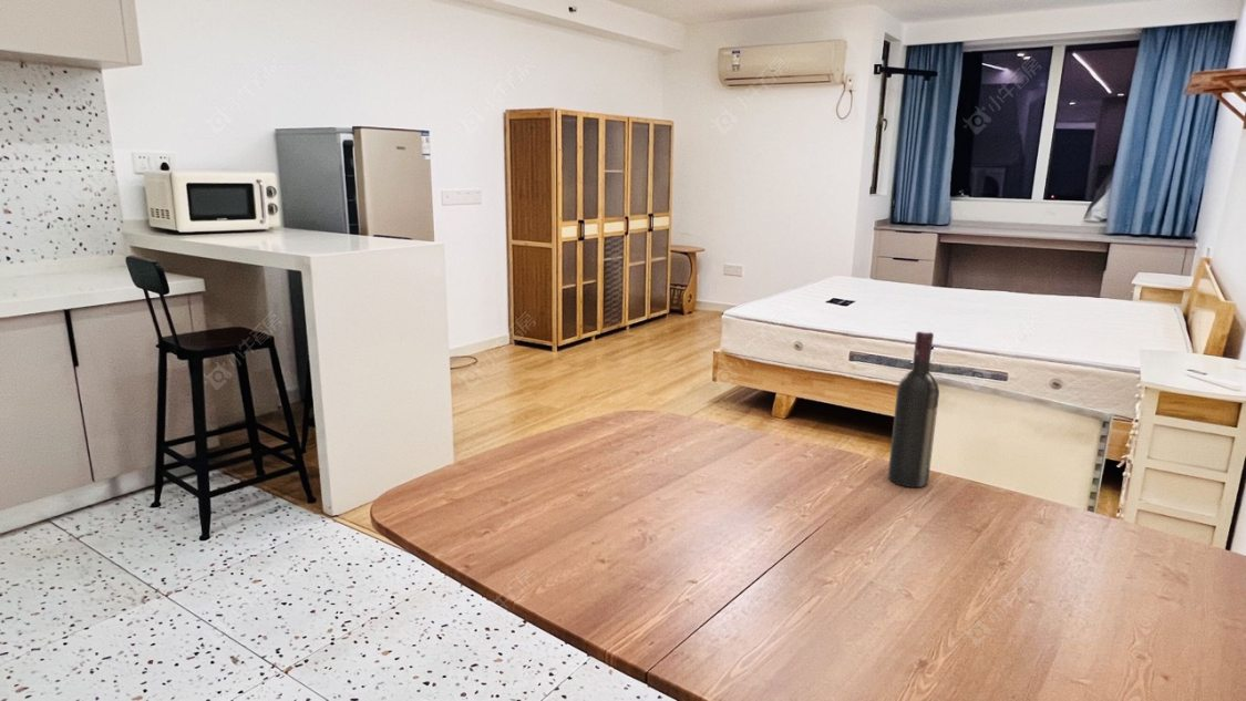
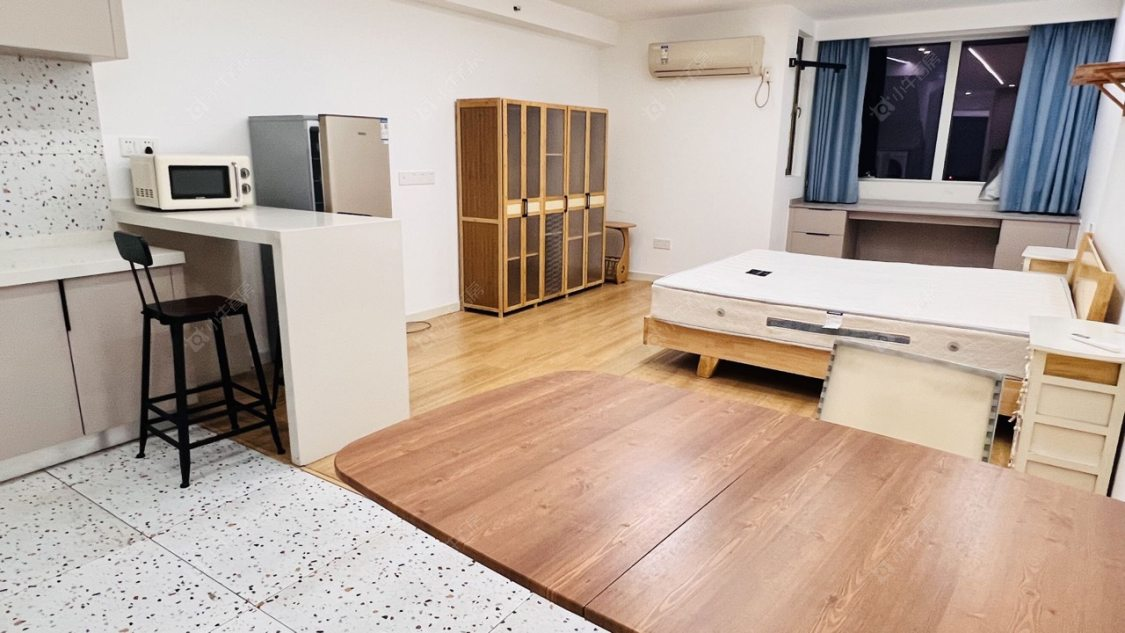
- wine bottle [887,330,940,488]
